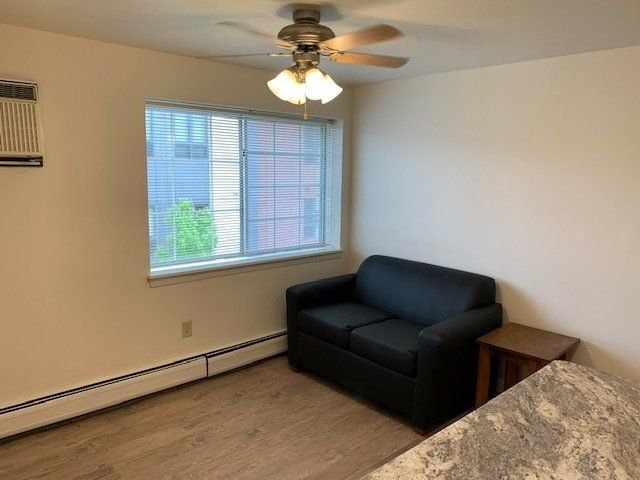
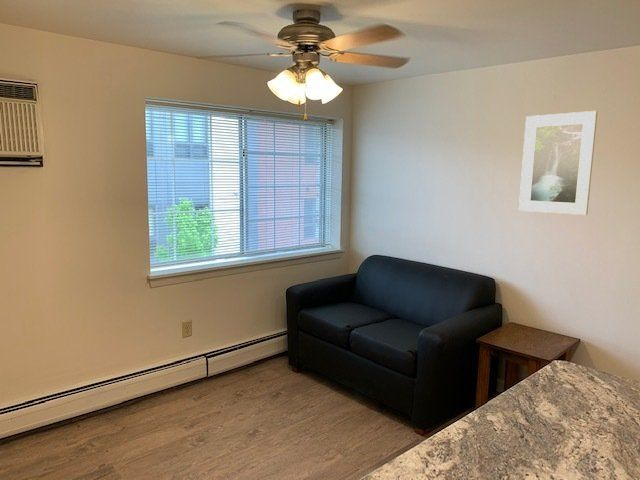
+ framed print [518,110,598,216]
